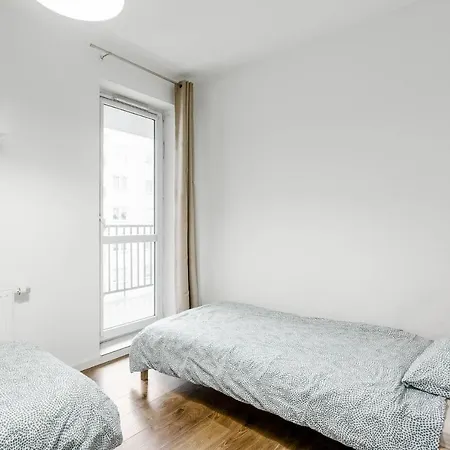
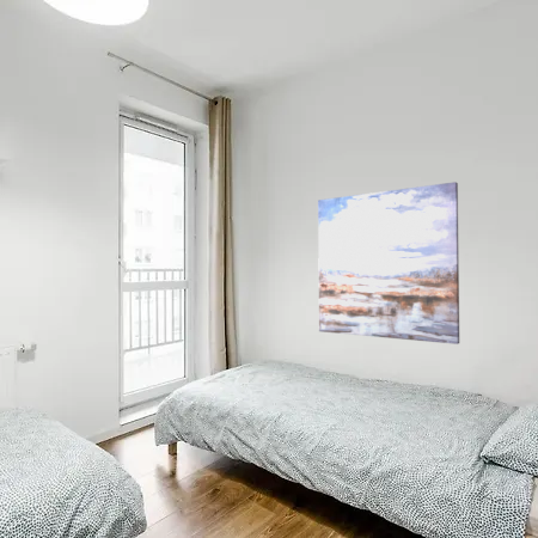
+ wall art [317,181,460,346]
